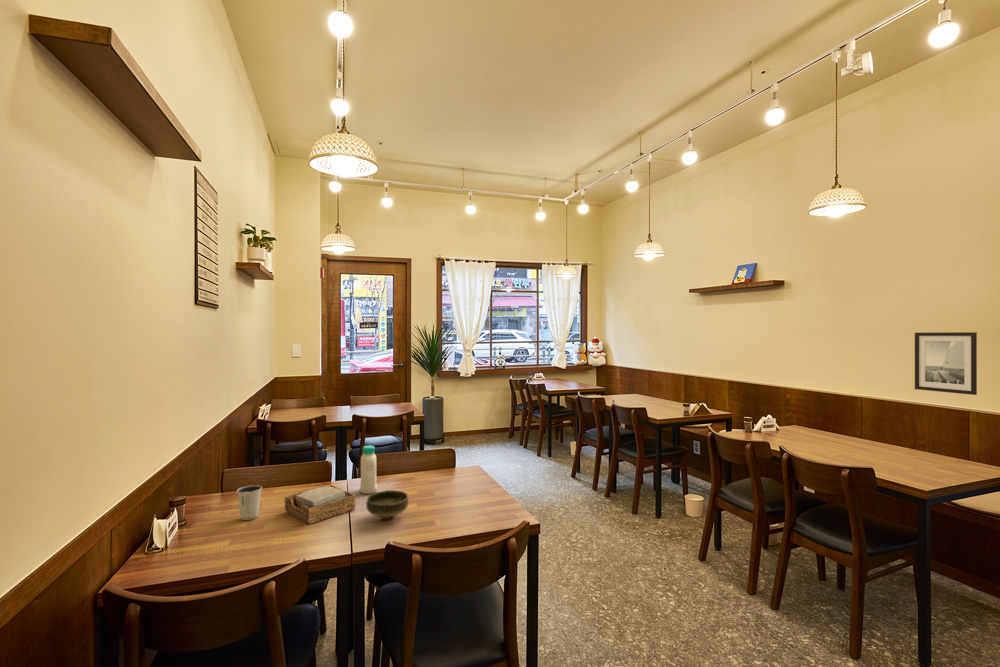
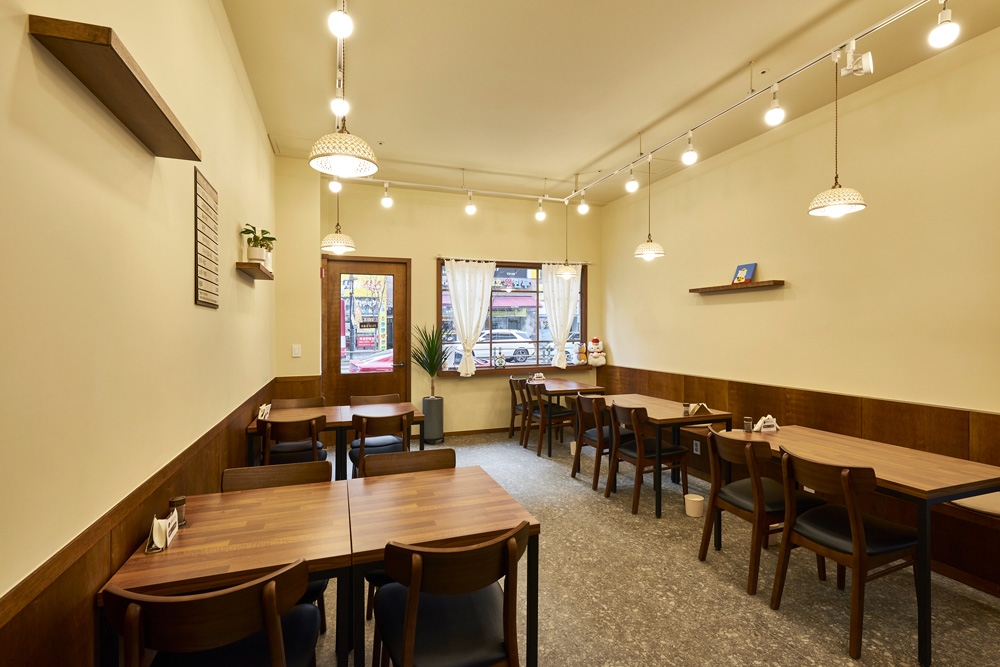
- dixie cup [236,484,263,521]
- bottle [359,444,378,495]
- napkin holder [284,484,356,525]
- wall art [914,331,978,396]
- bowl [365,489,409,521]
